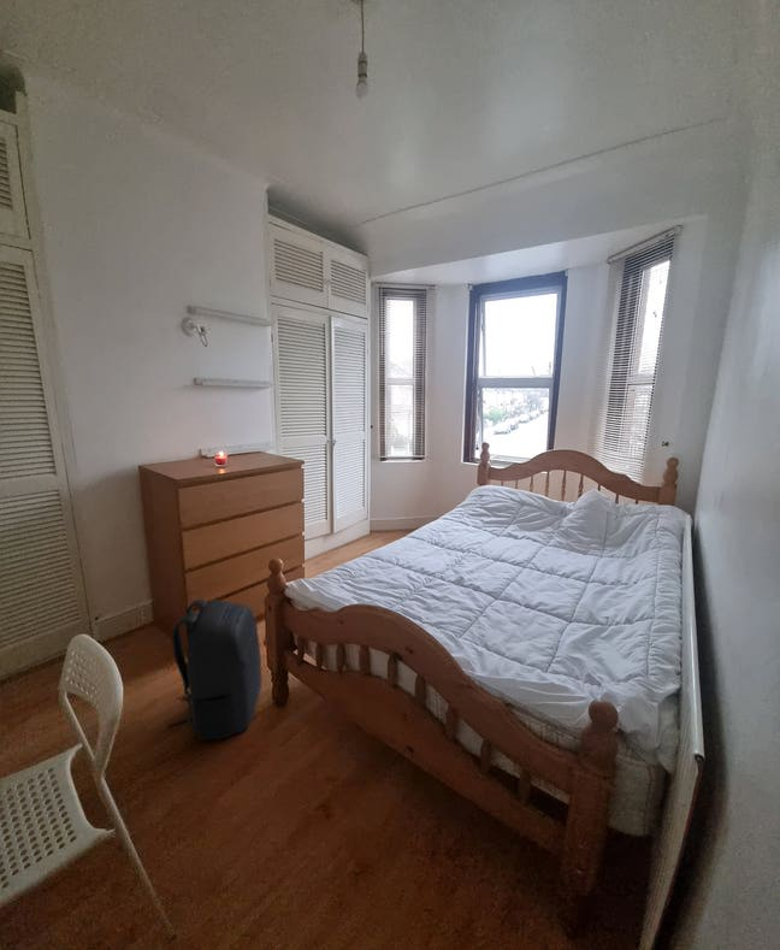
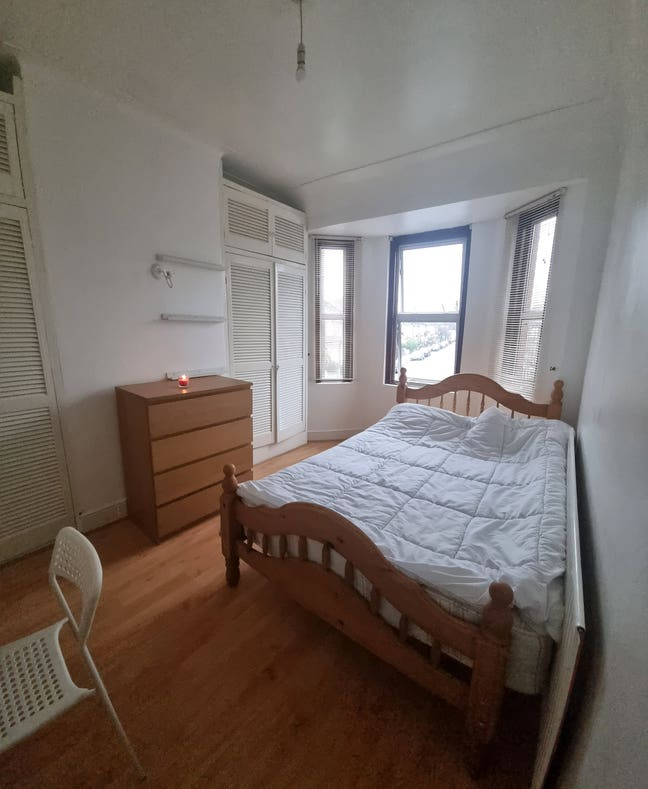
- backpack [167,598,262,742]
